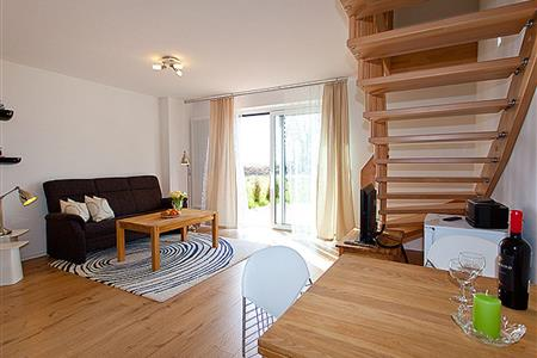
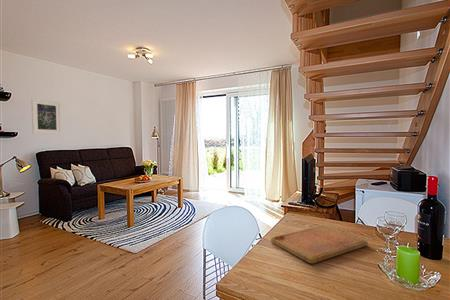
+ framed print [30,98,62,135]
+ cutting board [270,224,369,264]
